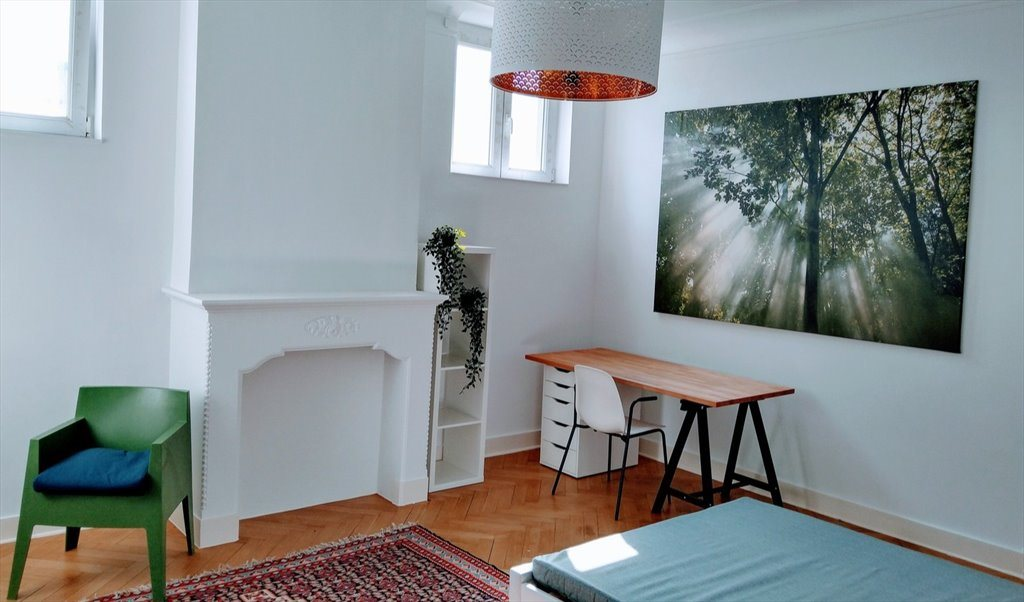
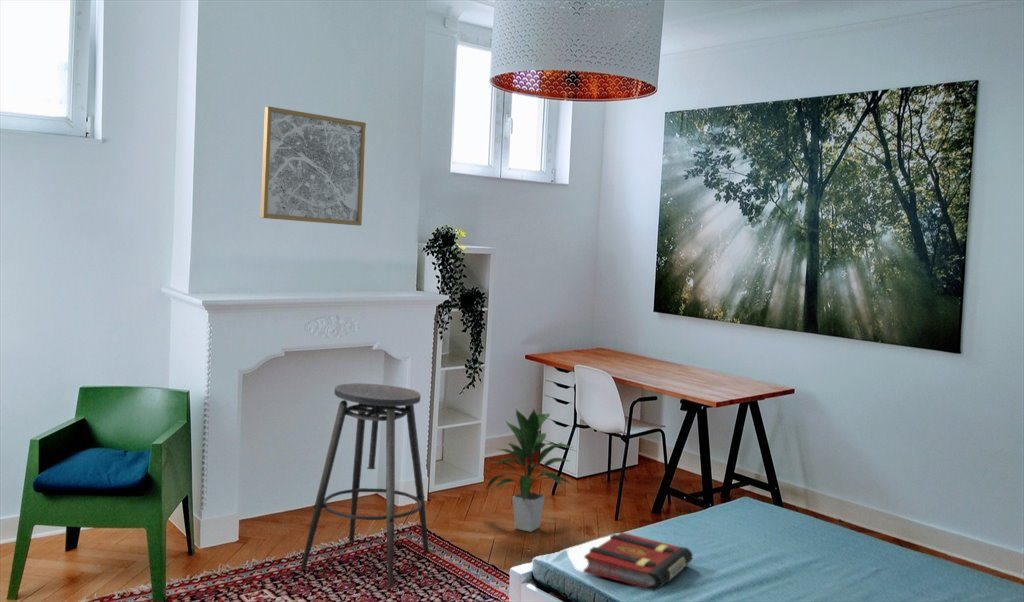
+ indoor plant [485,409,576,533]
+ stool [300,382,430,589]
+ wall art [259,106,367,227]
+ book [583,531,694,592]
